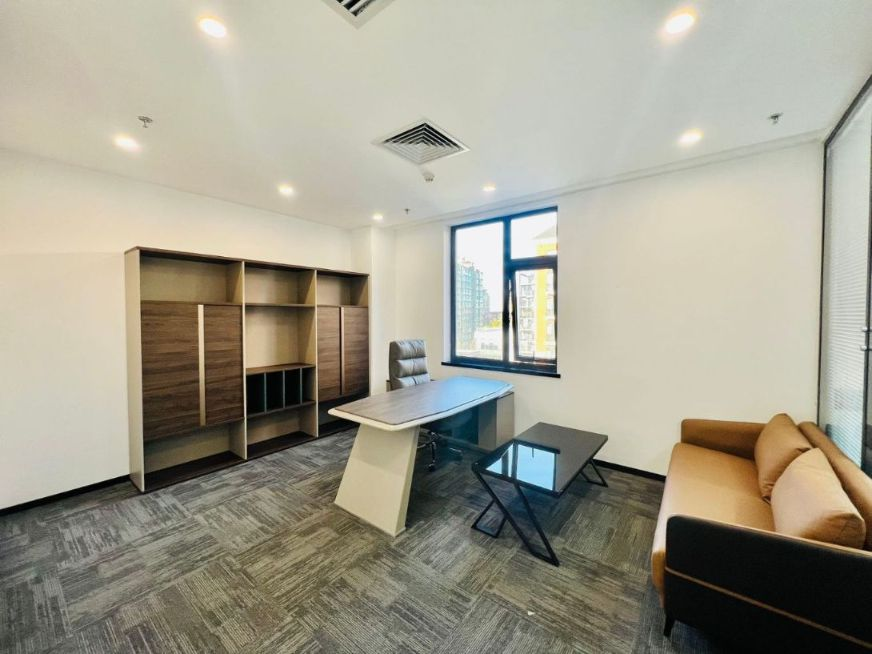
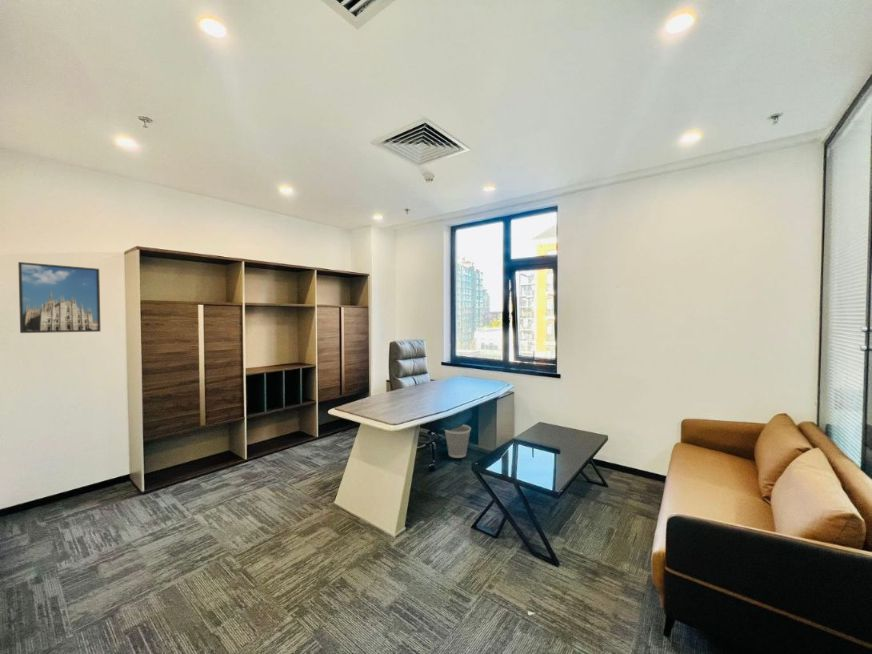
+ wastebasket [444,424,472,459]
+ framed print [17,261,102,334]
